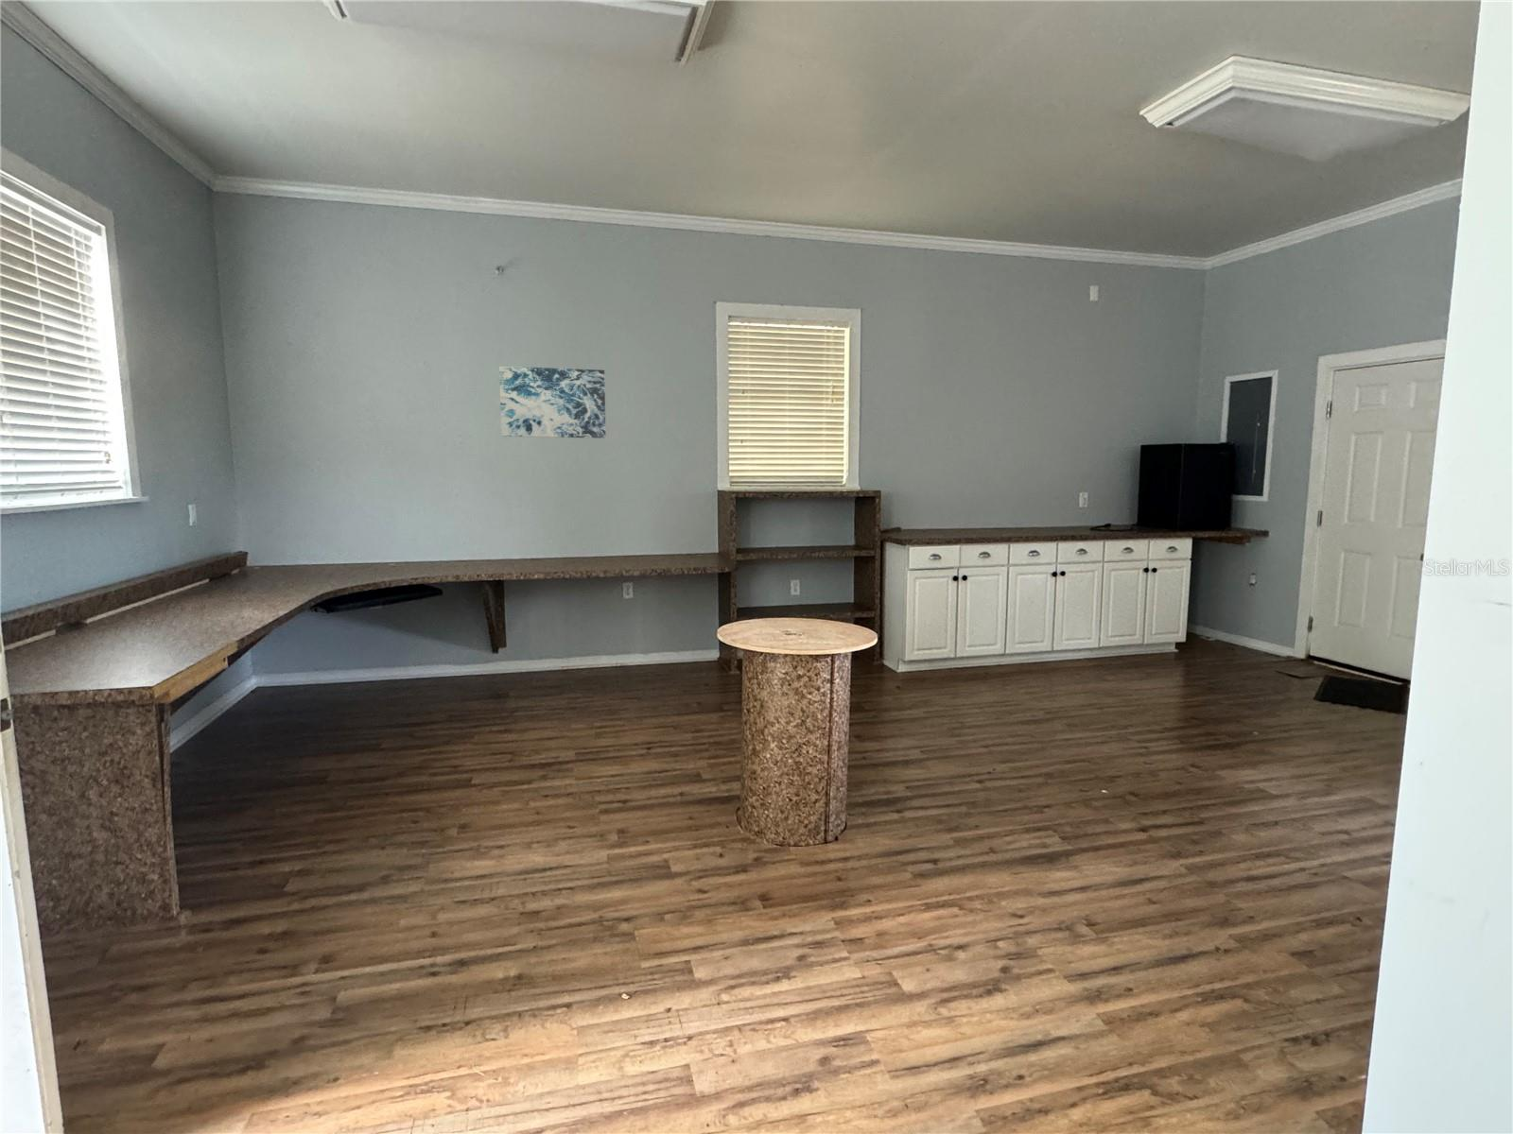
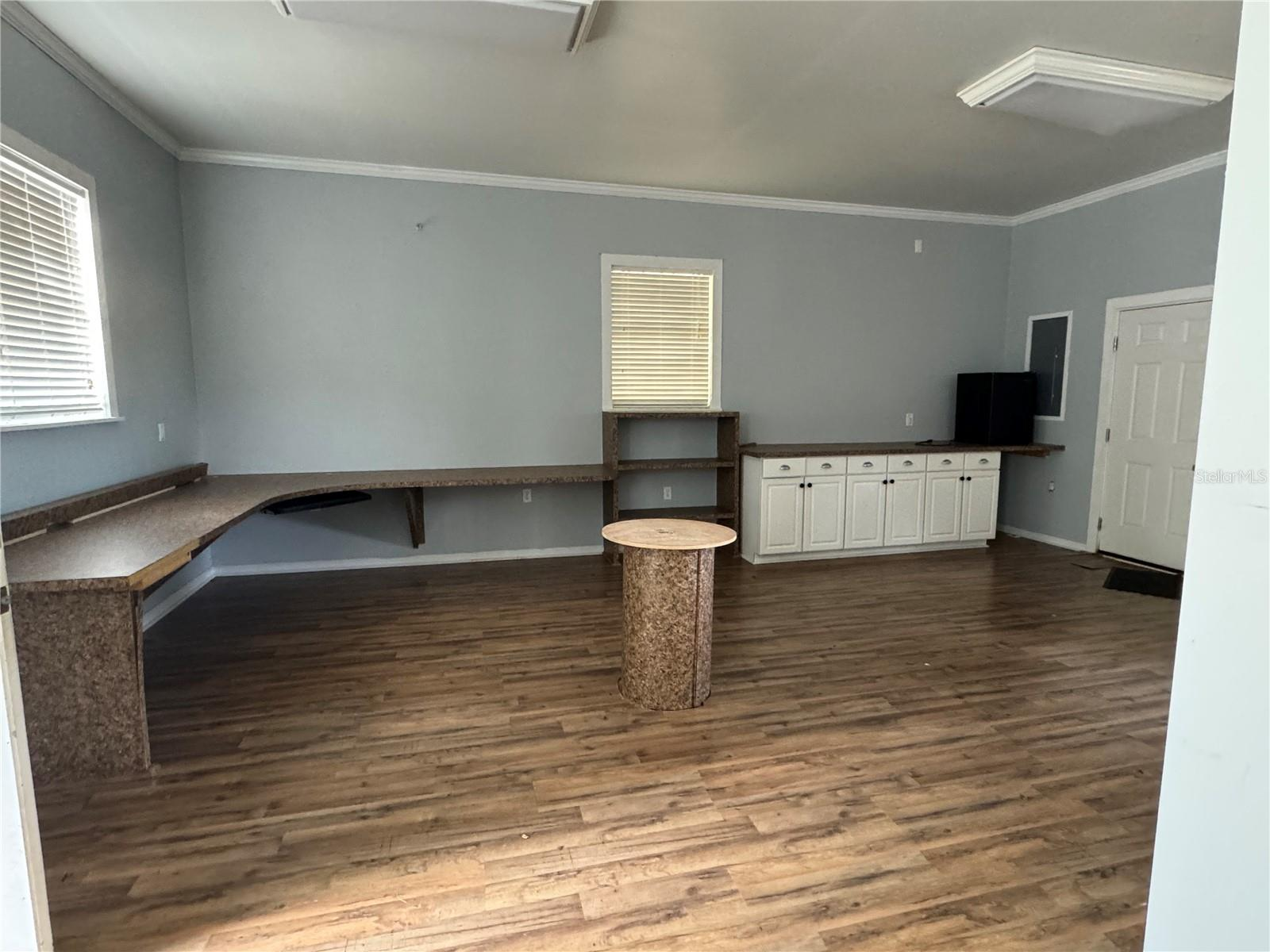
- wall art [498,366,606,440]
